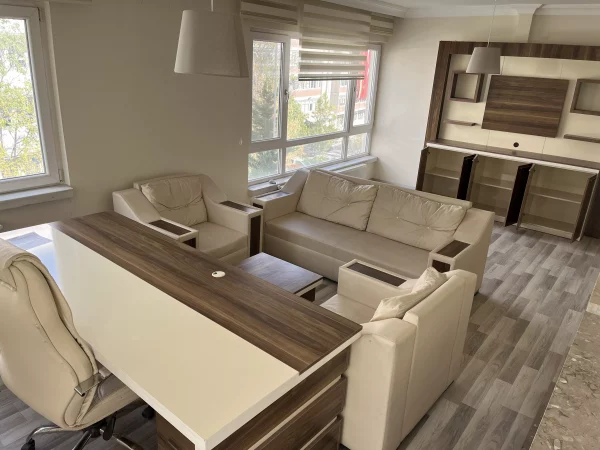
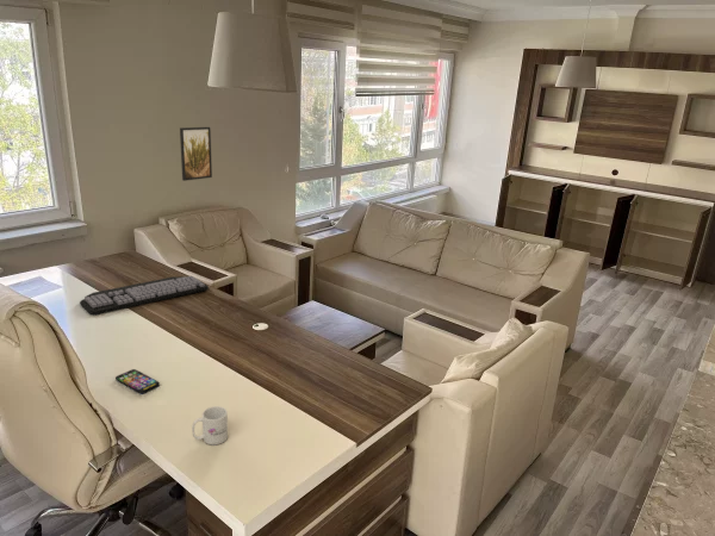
+ mug [191,405,229,445]
+ keyboard [79,275,210,316]
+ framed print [179,126,213,182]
+ smartphone [114,368,161,394]
